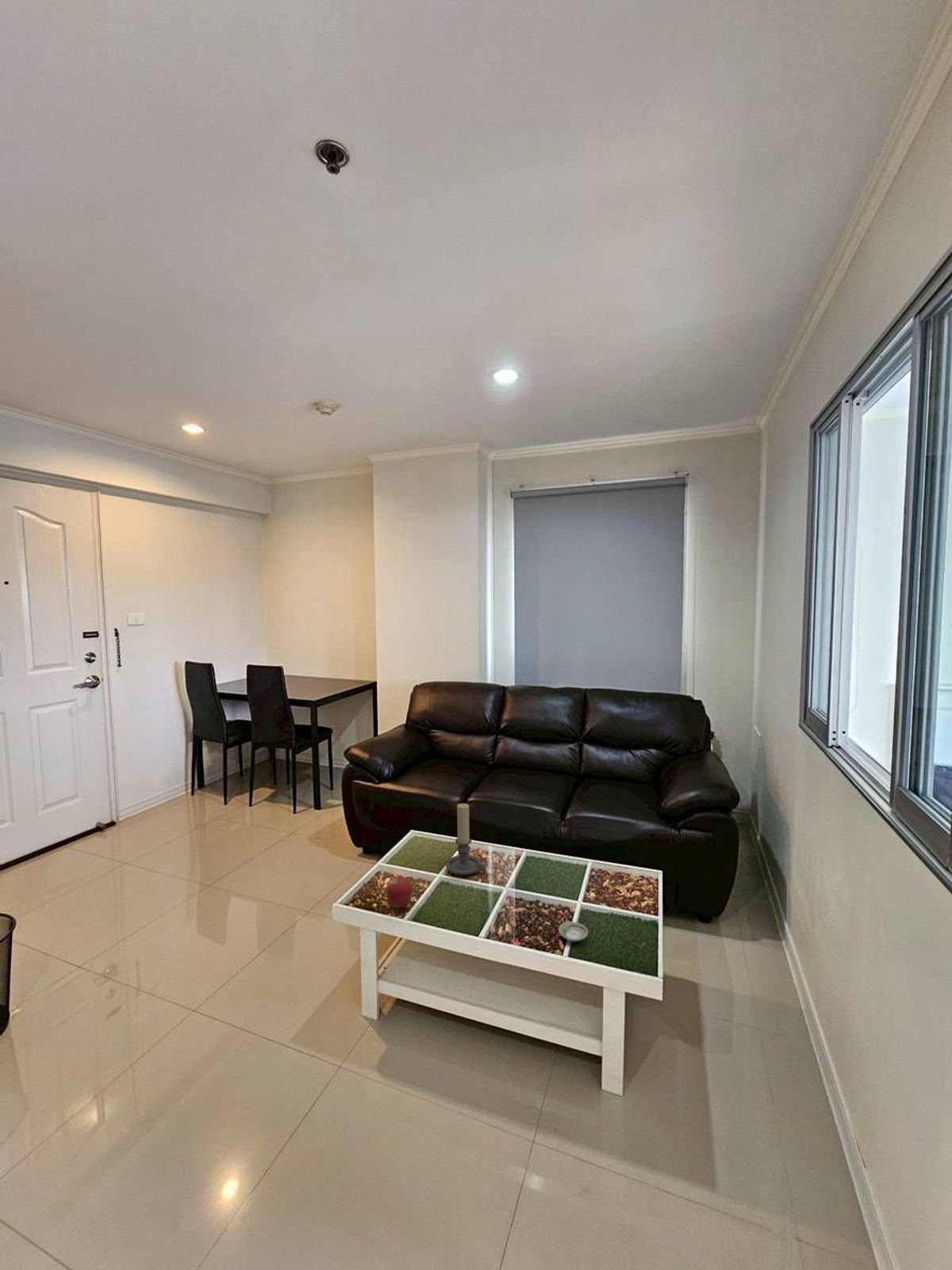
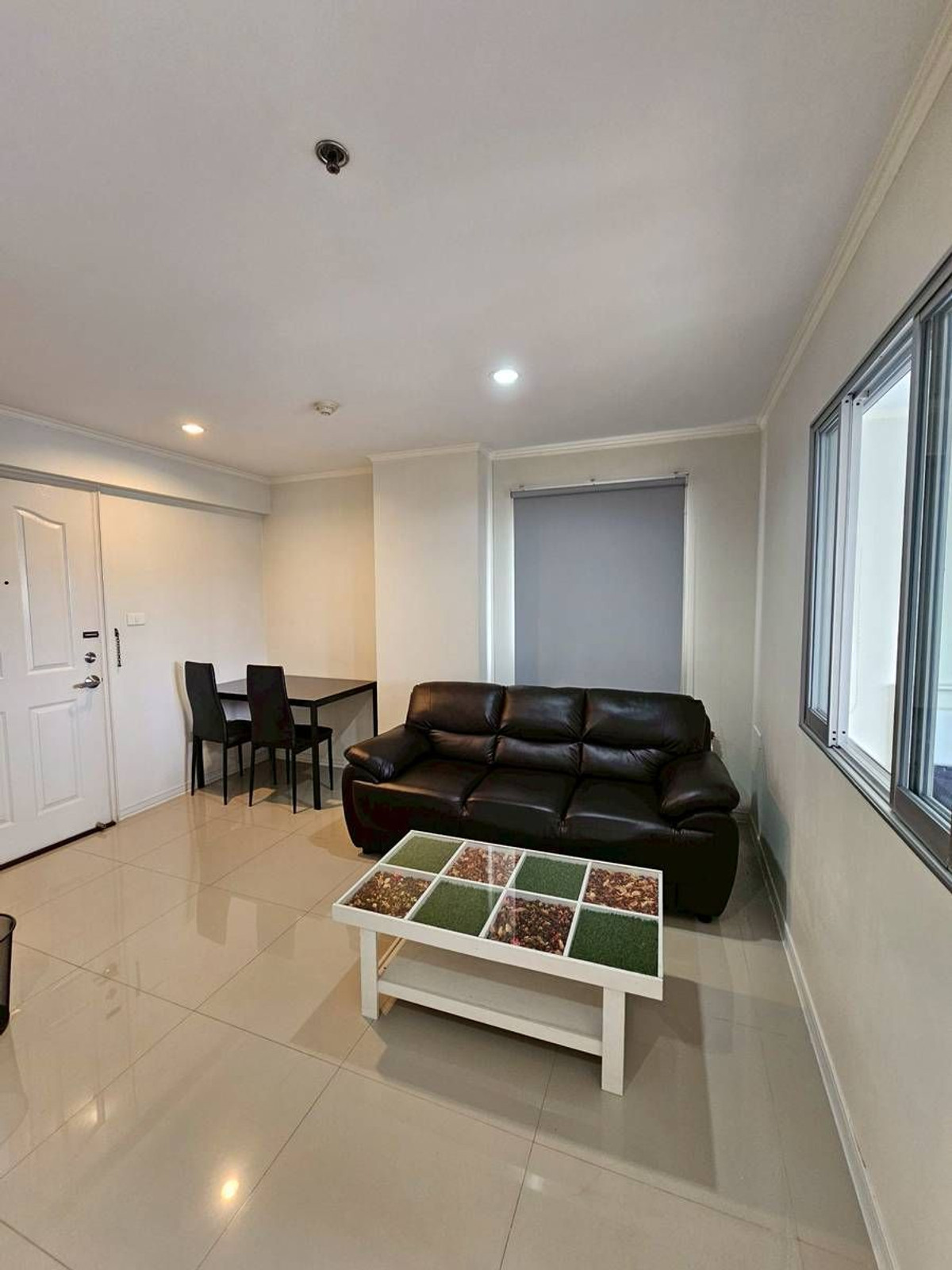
- apple [386,876,413,909]
- candle holder [445,802,487,876]
- saucer [558,921,589,942]
